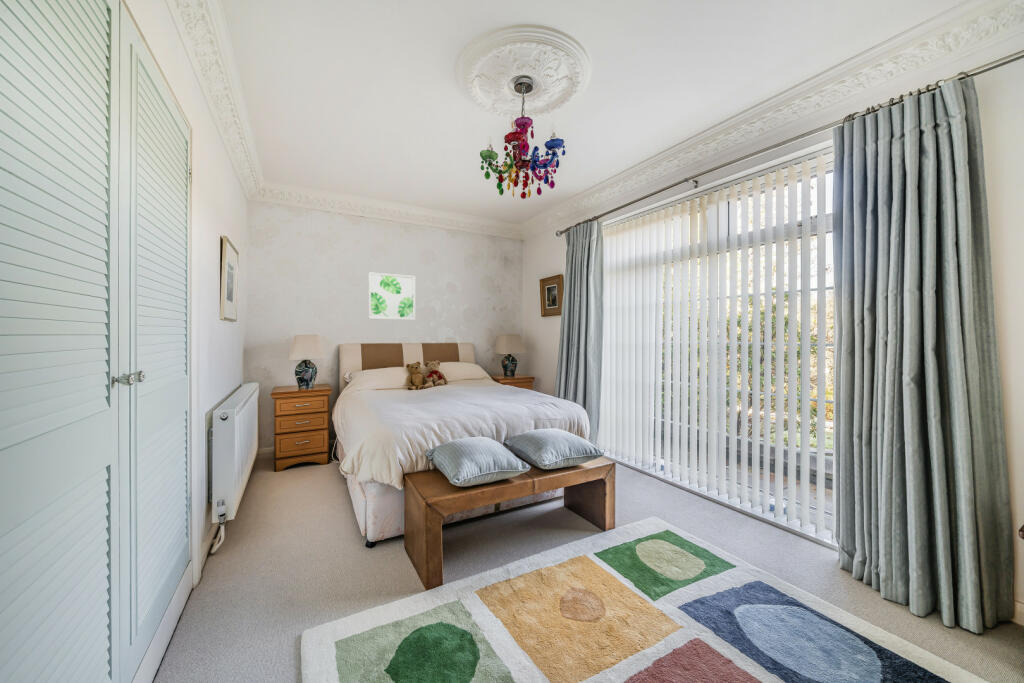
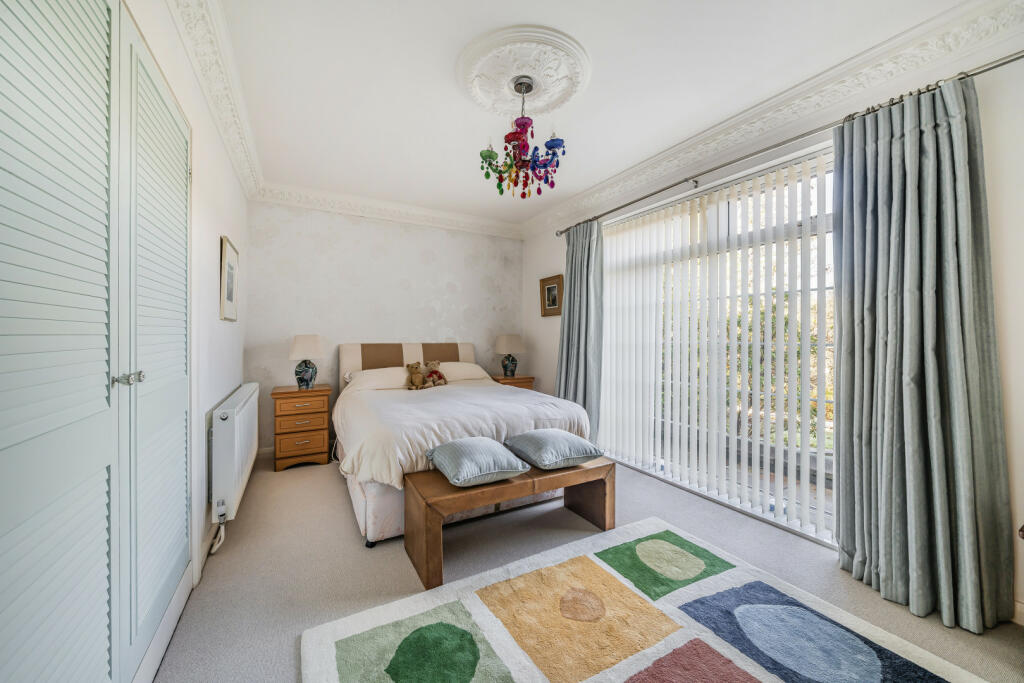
- wall art [368,271,416,321]
